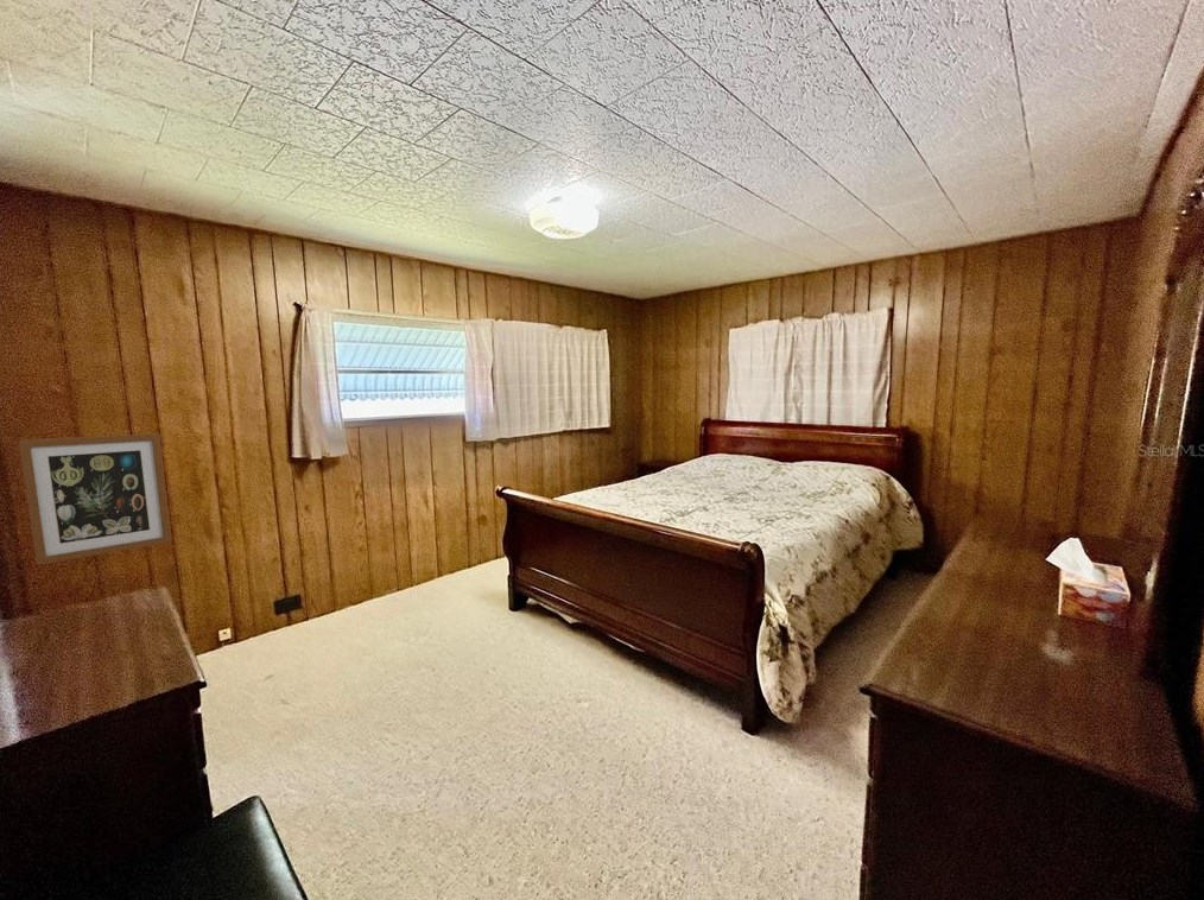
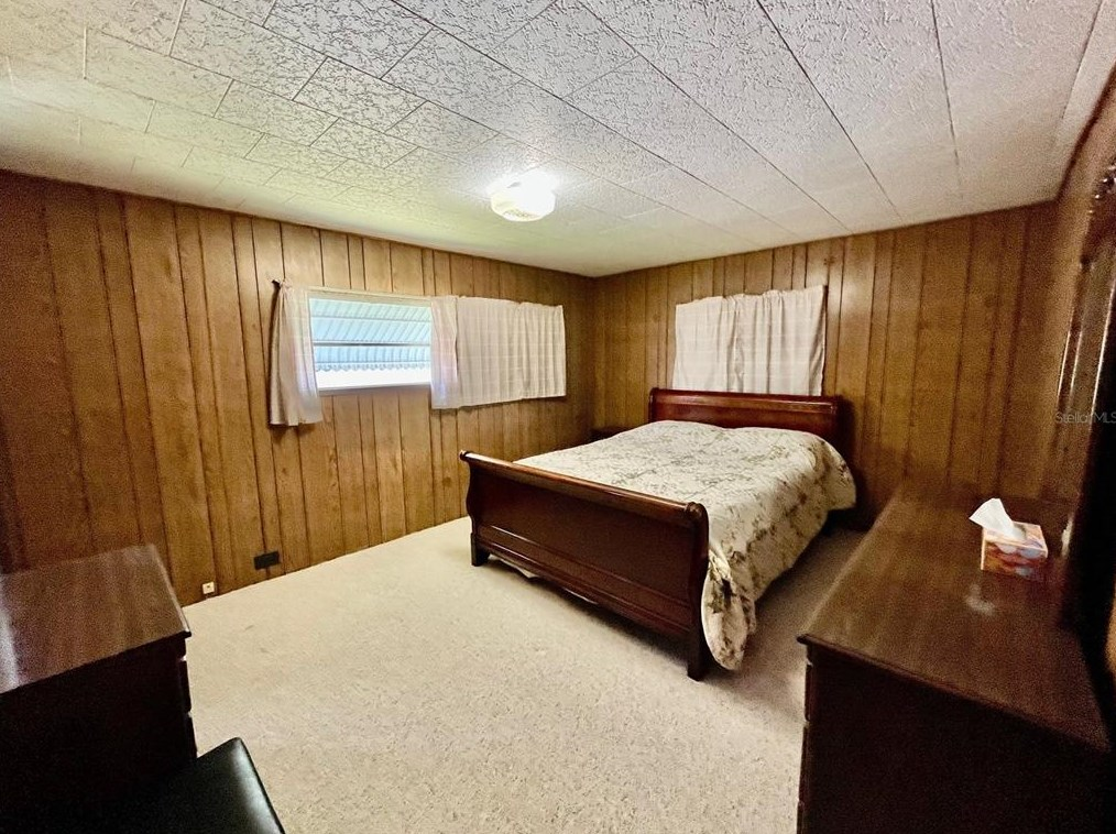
- wall art [18,432,173,566]
